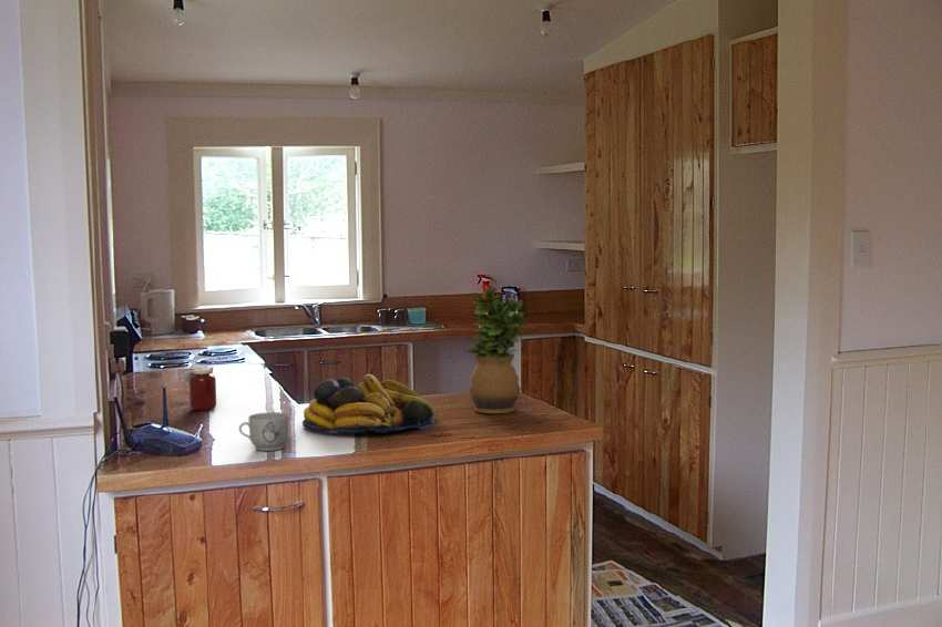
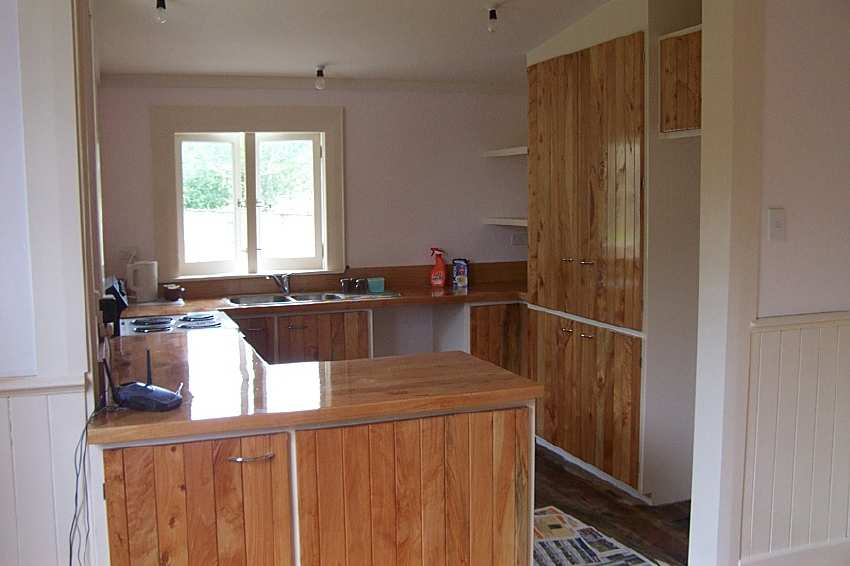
- mug [238,411,289,452]
- jar [183,367,217,411]
- potted plant [464,287,529,414]
- fruit bowl [301,373,436,434]
